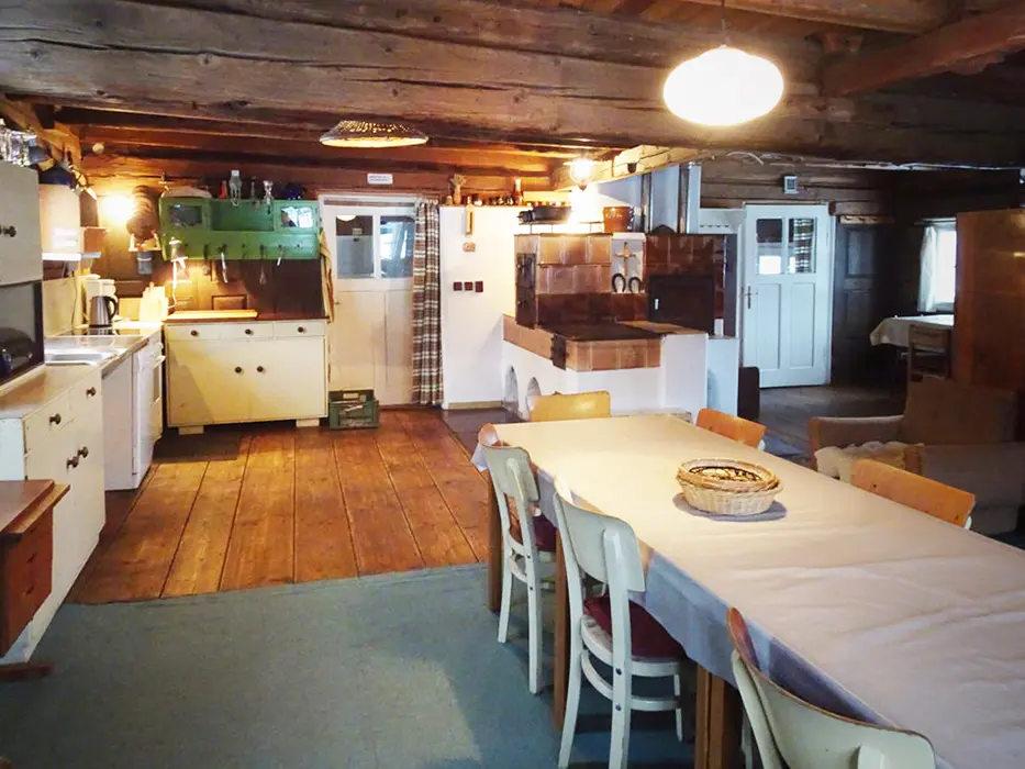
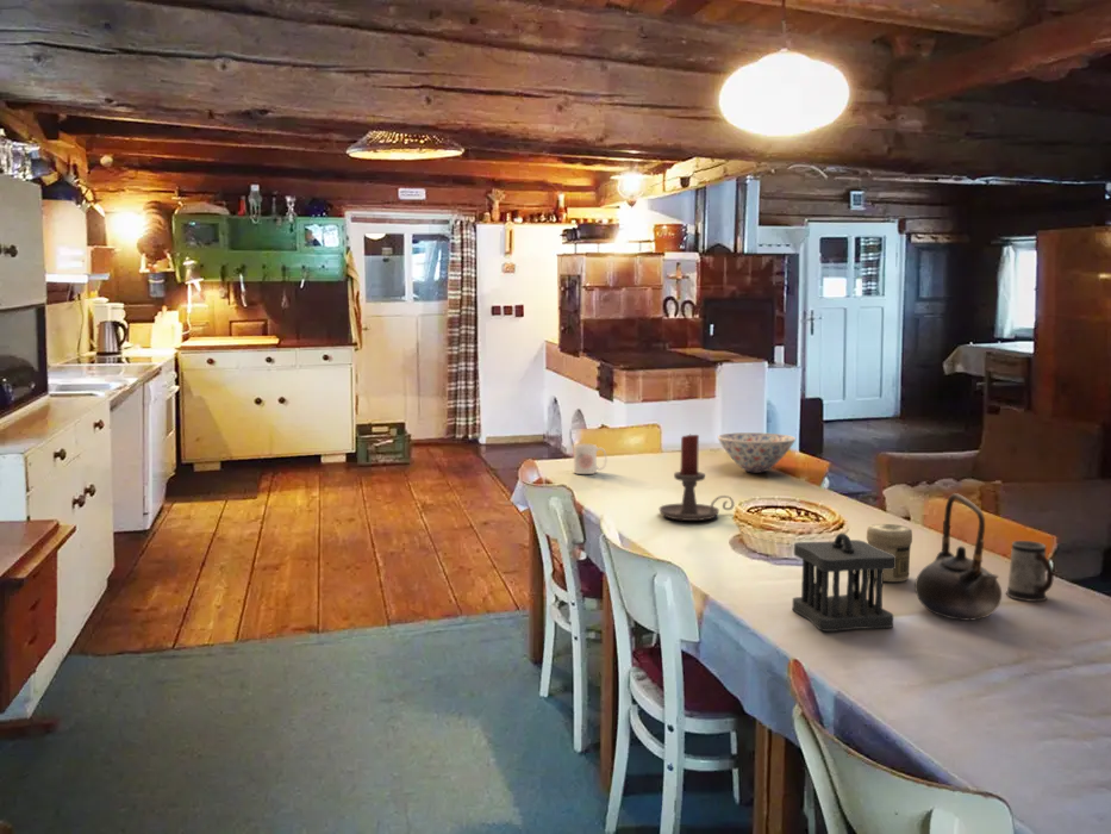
+ bowl [717,431,797,474]
+ mug [1005,540,1055,603]
+ candle holder [659,434,736,522]
+ teapot [913,492,1003,622]
+ mug [573,443,607,475]
+ utensil holder [791,533,895,633]
+ jar [866,523,913,583]
